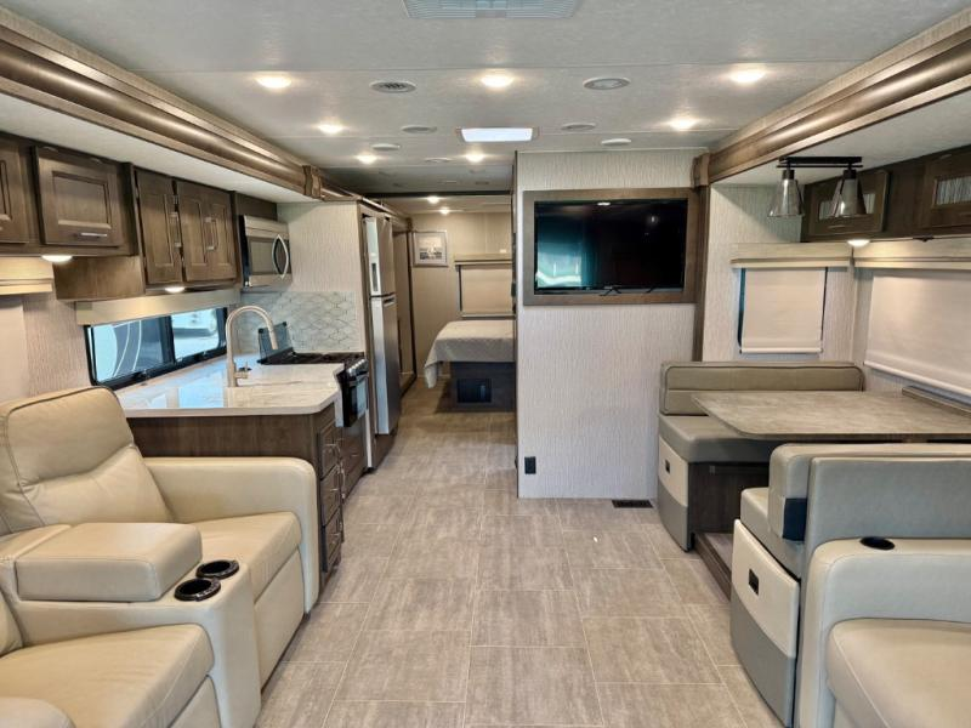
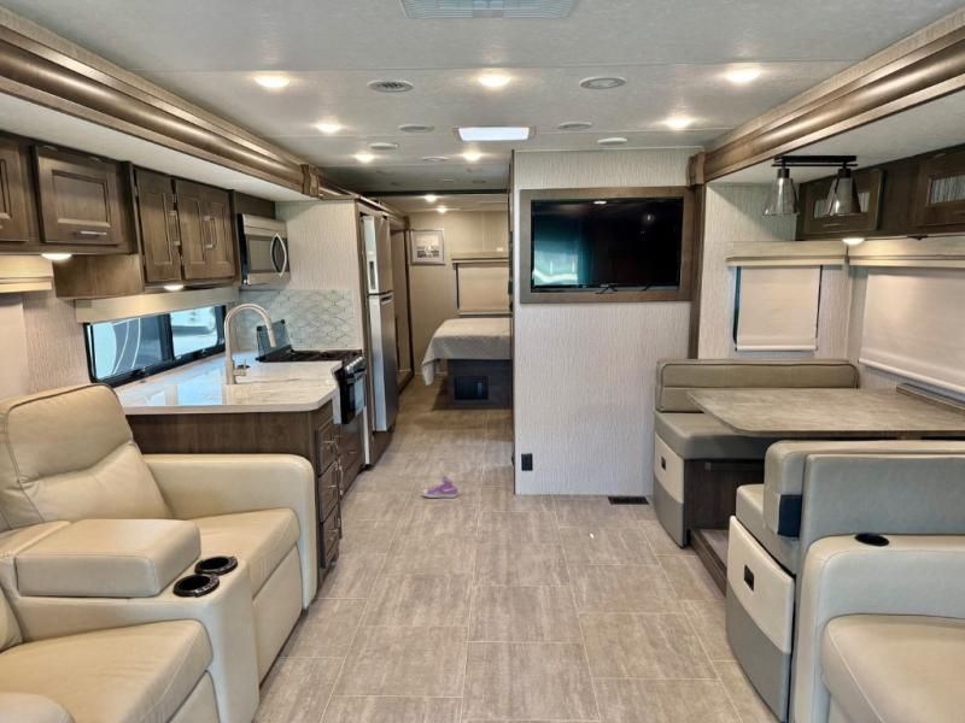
+ sneaker [421,476,458,499]
